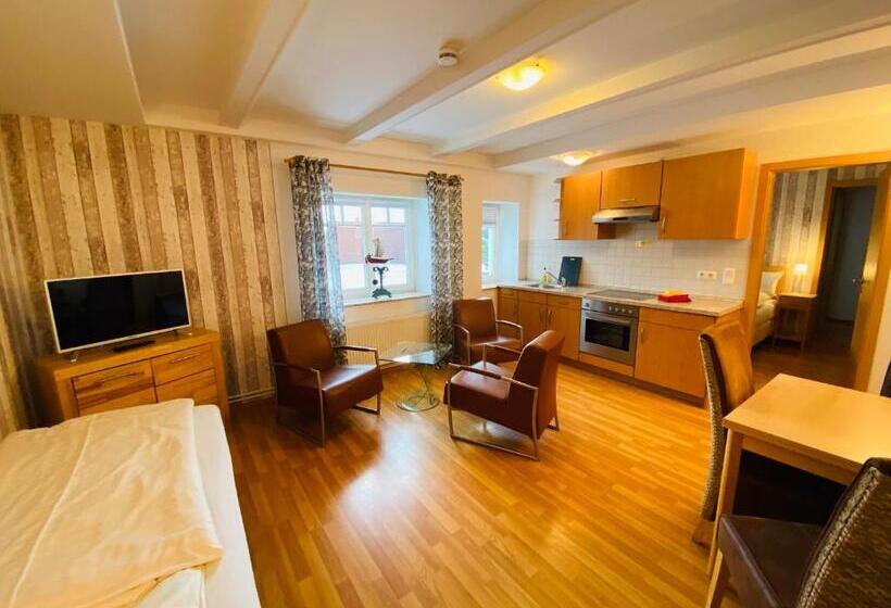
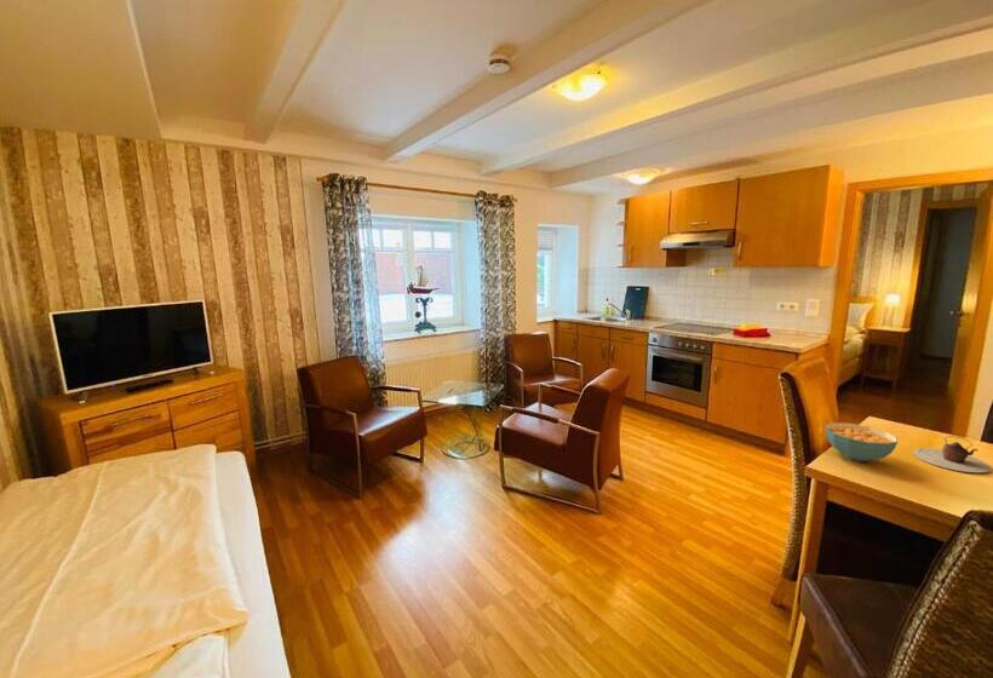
+ cereal bowl [825,421,899,462]
+ teapot [912,435,993,473]
